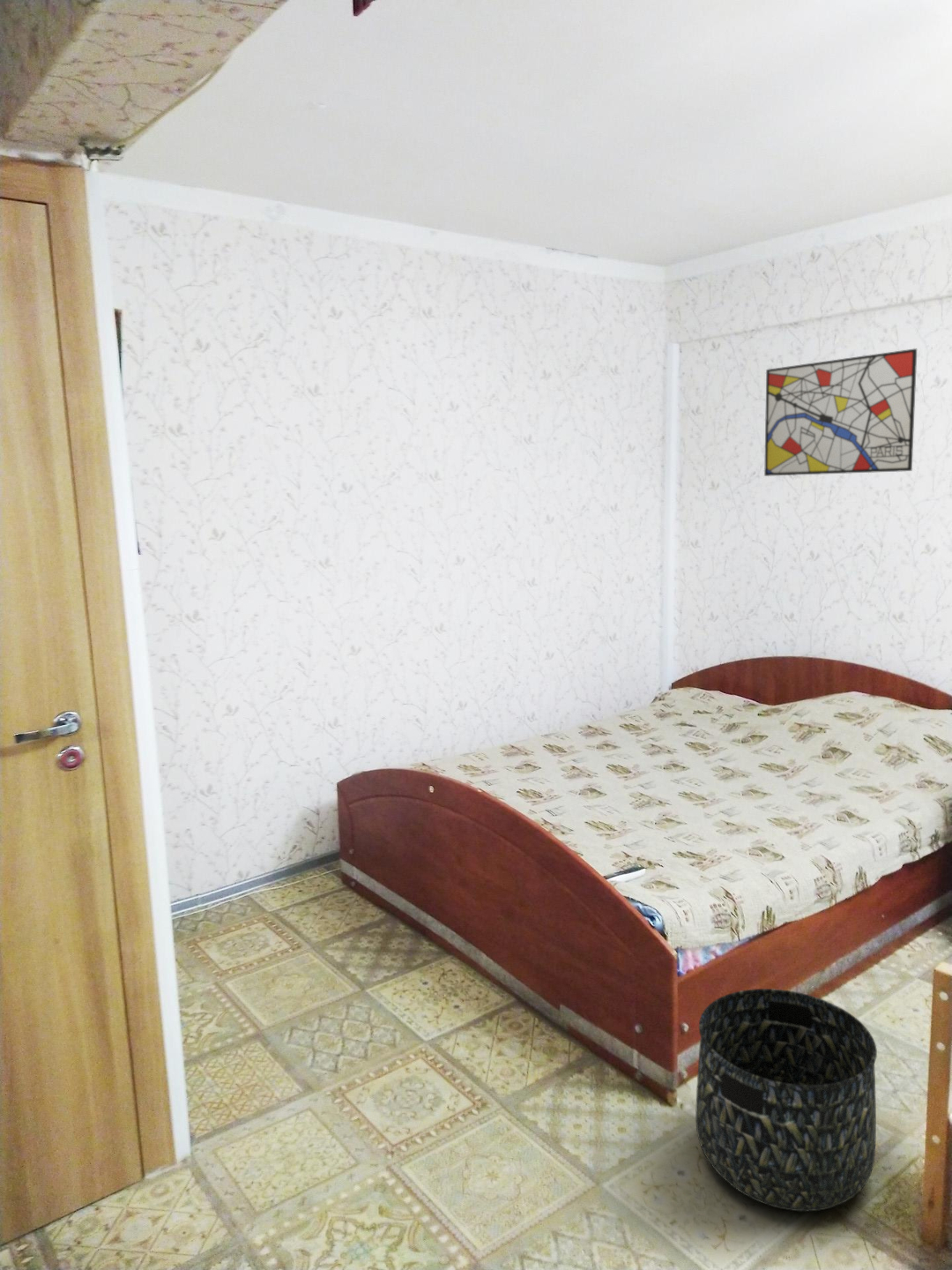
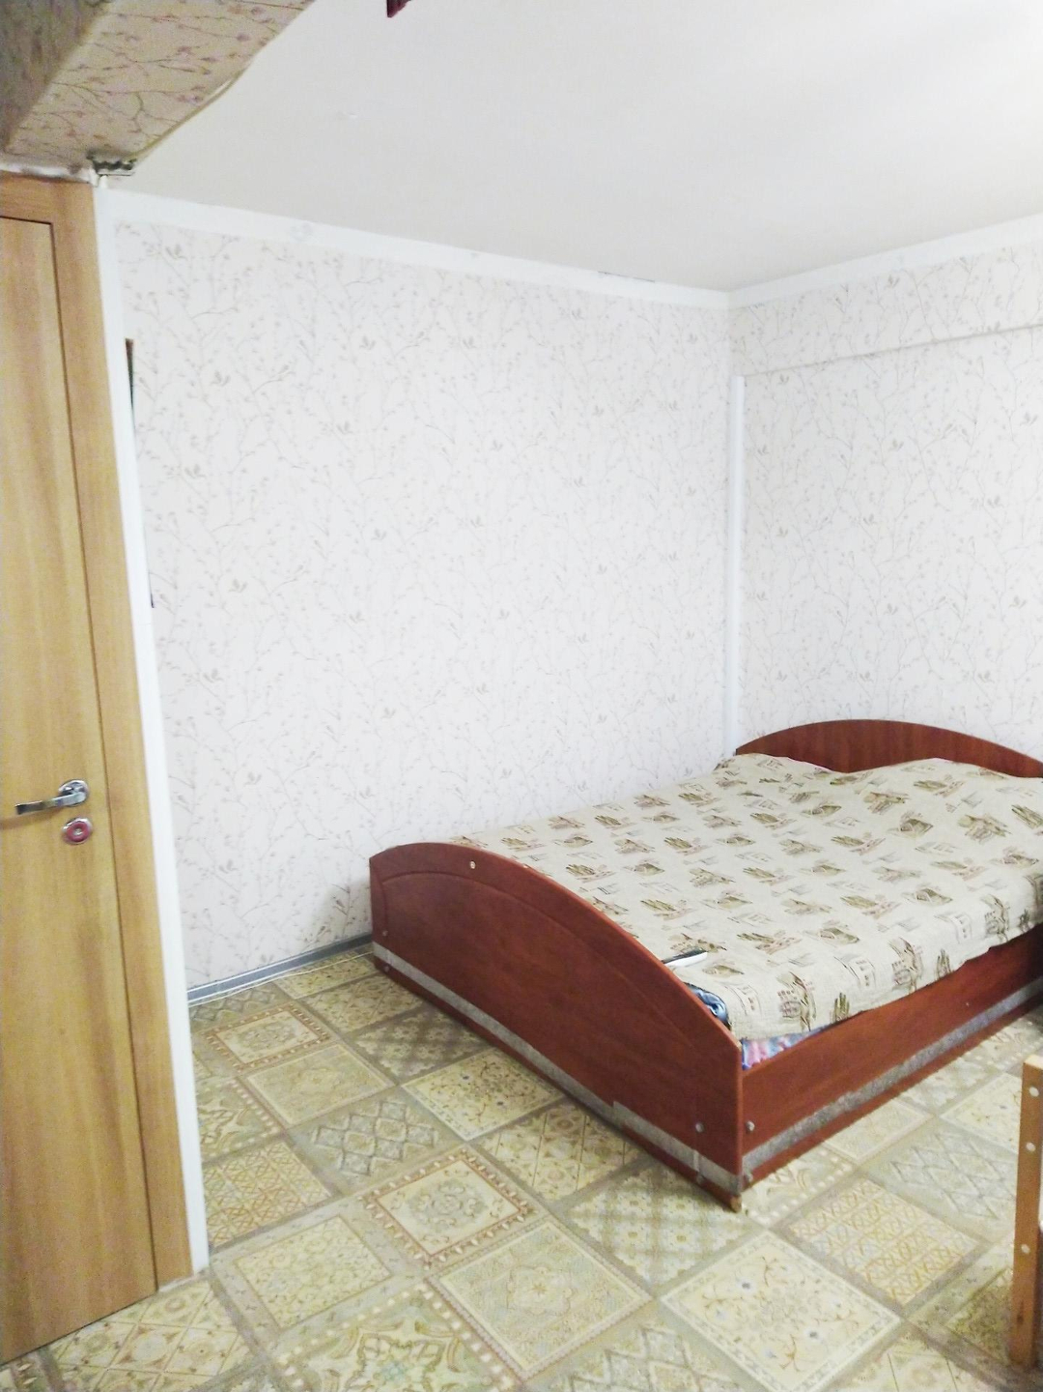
- wall art [763,347,918,477]
- basket [695,988,878,1213]
